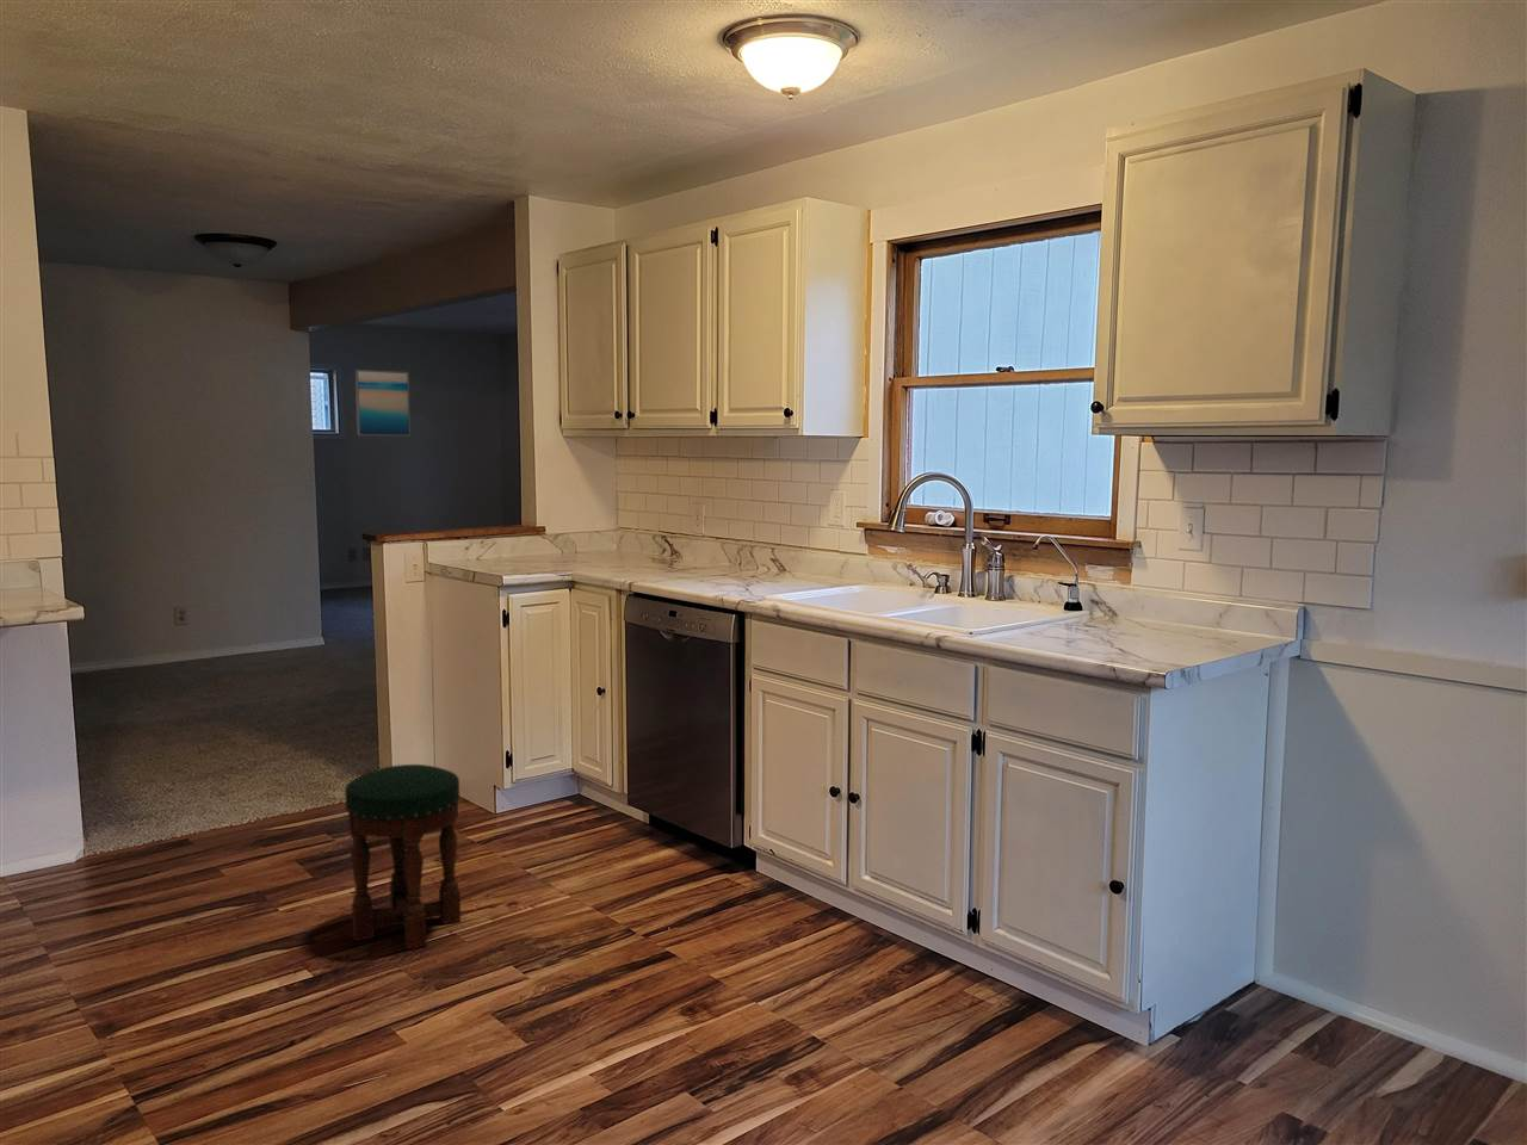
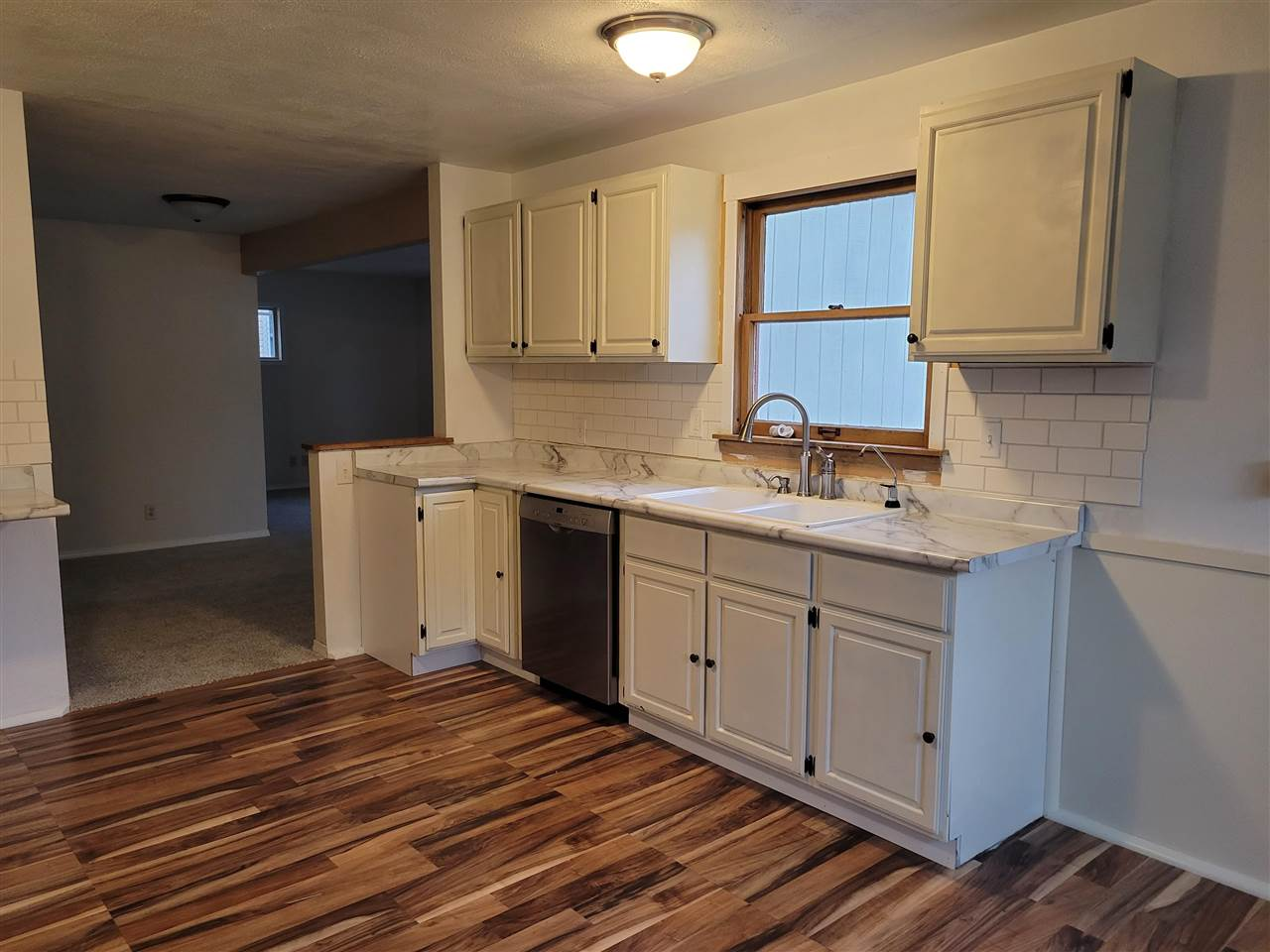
- wall art [355,368,411,438]
- stool [344,764,462,950]
